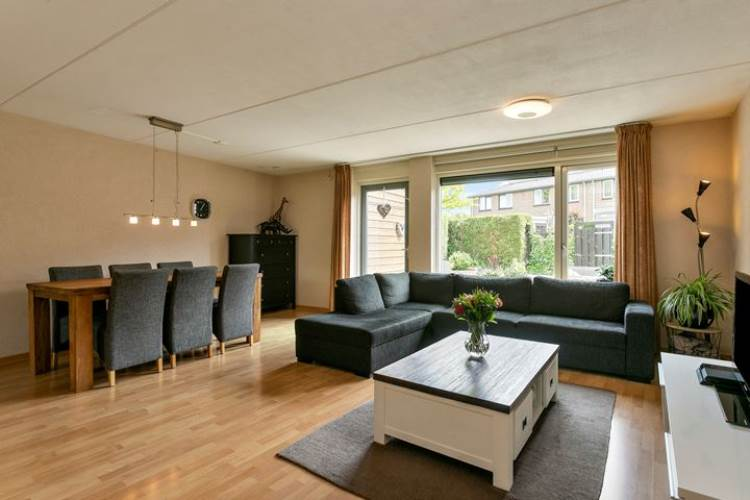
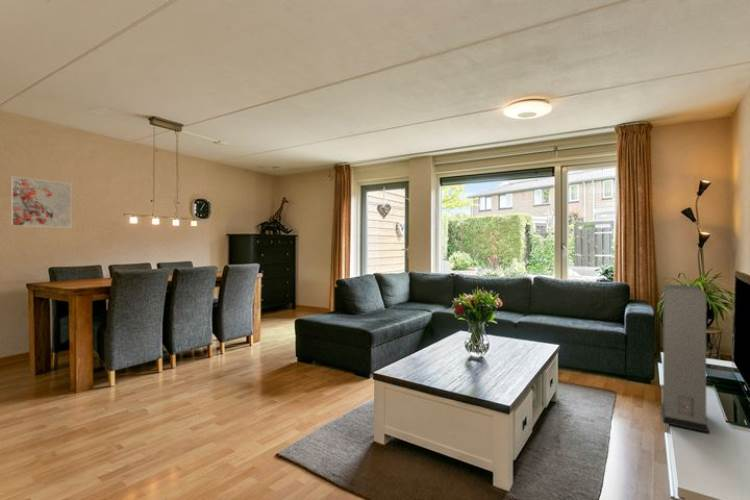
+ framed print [10,175,72,229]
+ speaker [660,284,711,434]
